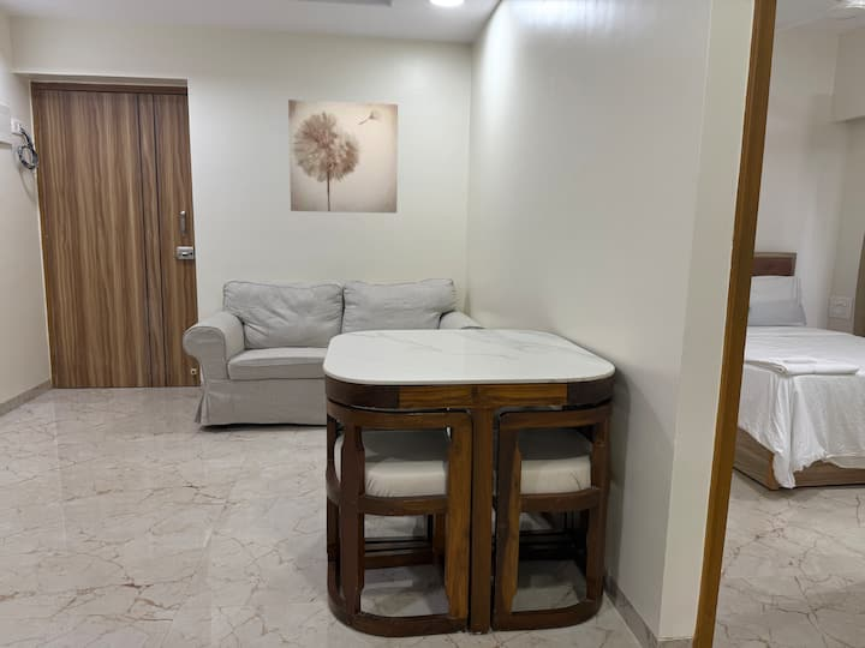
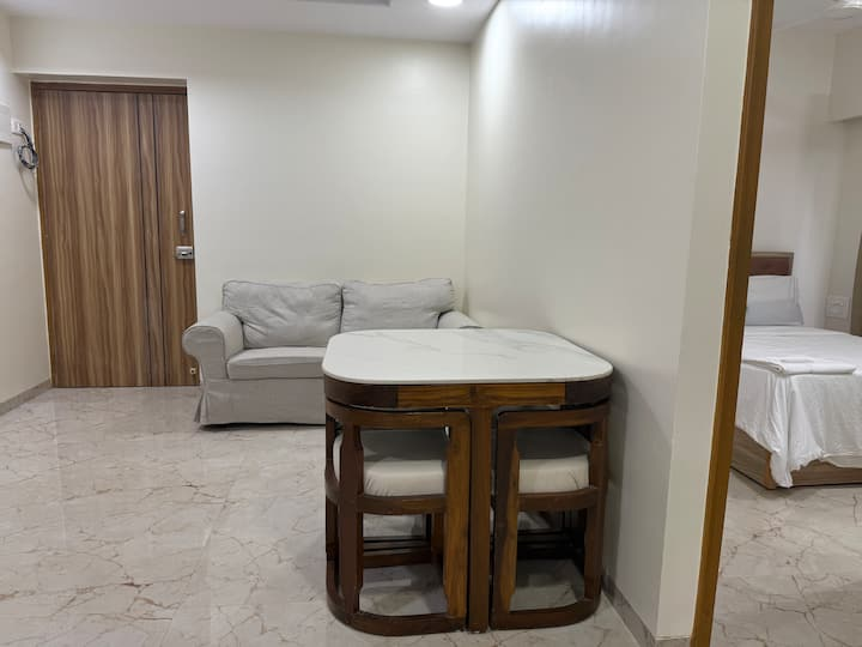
- wall art [287,98,399,215]
